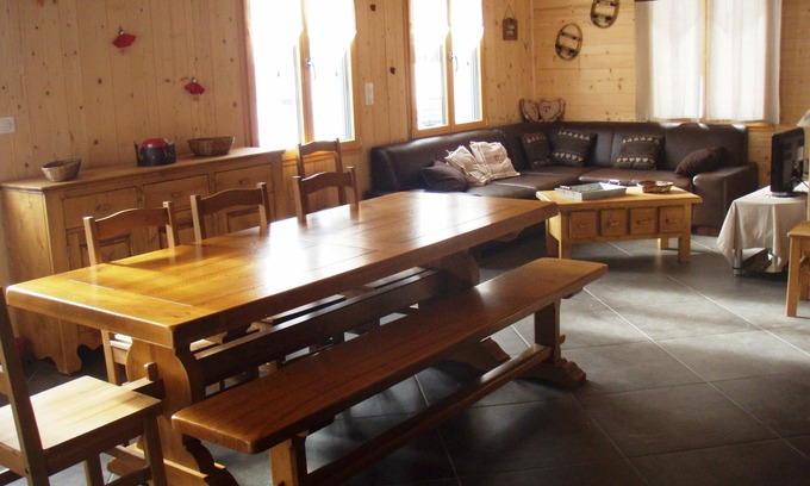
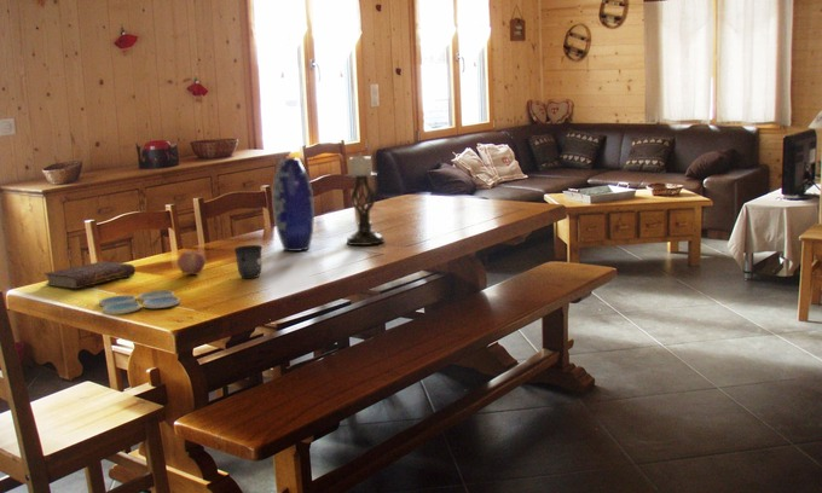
+ vase [271,157,316,253]
+ mug [233,244,264,279]
+ book [42,260,137,290]
+ apple [176,250,207,276]
+ candle holder [345,152,386,246]
+ drink coaster [98,289,181,315]
